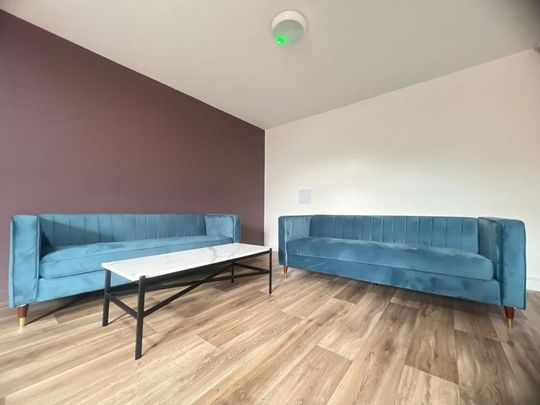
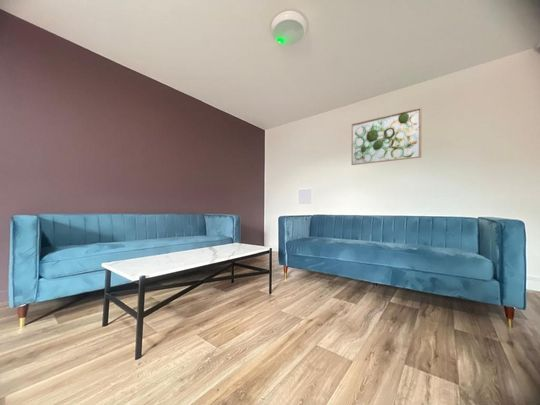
+ wall art [351,107,423,166]
